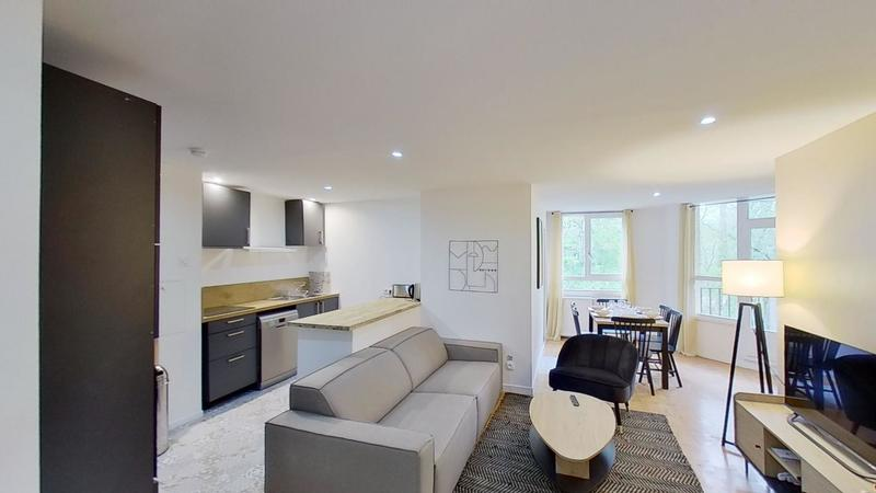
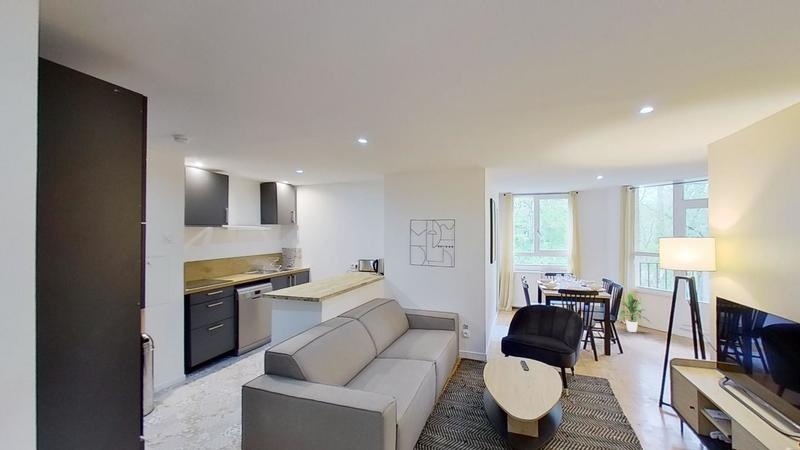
+ indoor plant [618,292,651,333]
